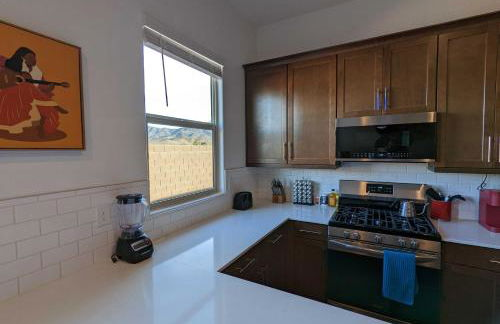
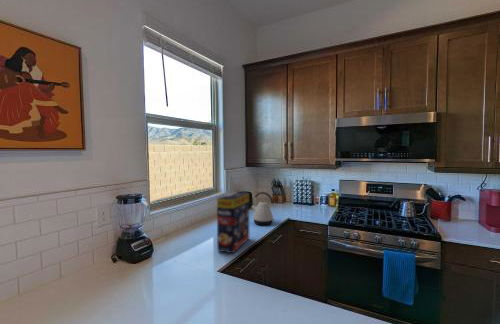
+ kettle [250,191,276,226]
+ cereal box [216,191,251,254]
